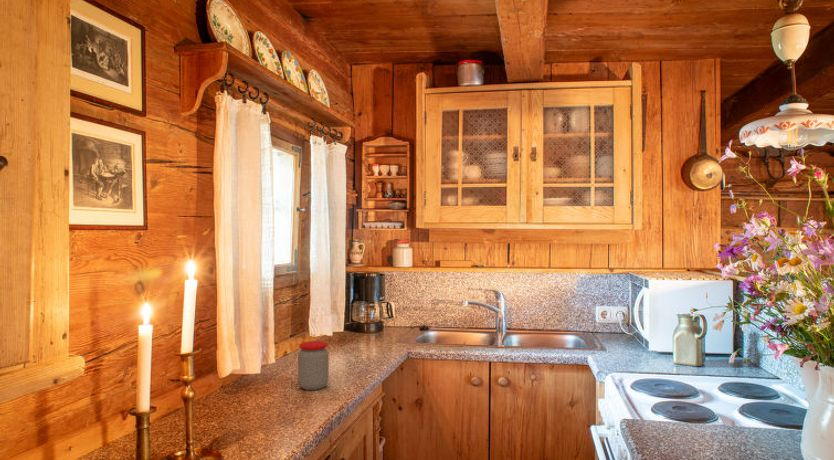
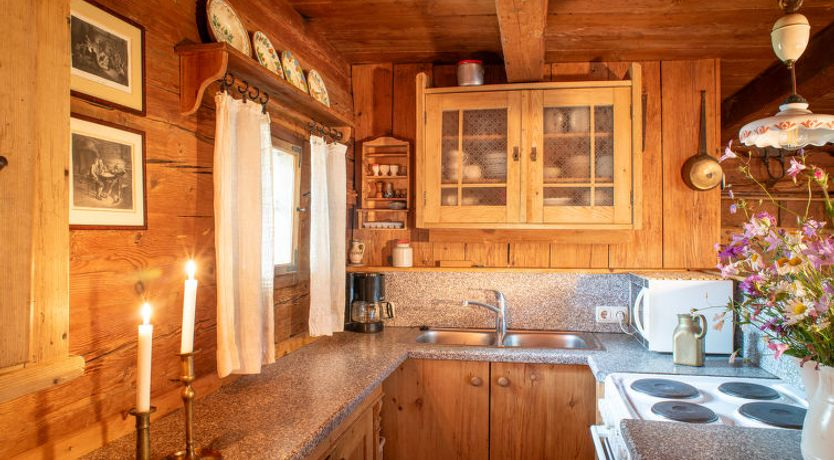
- jar [297,340,330,391]
